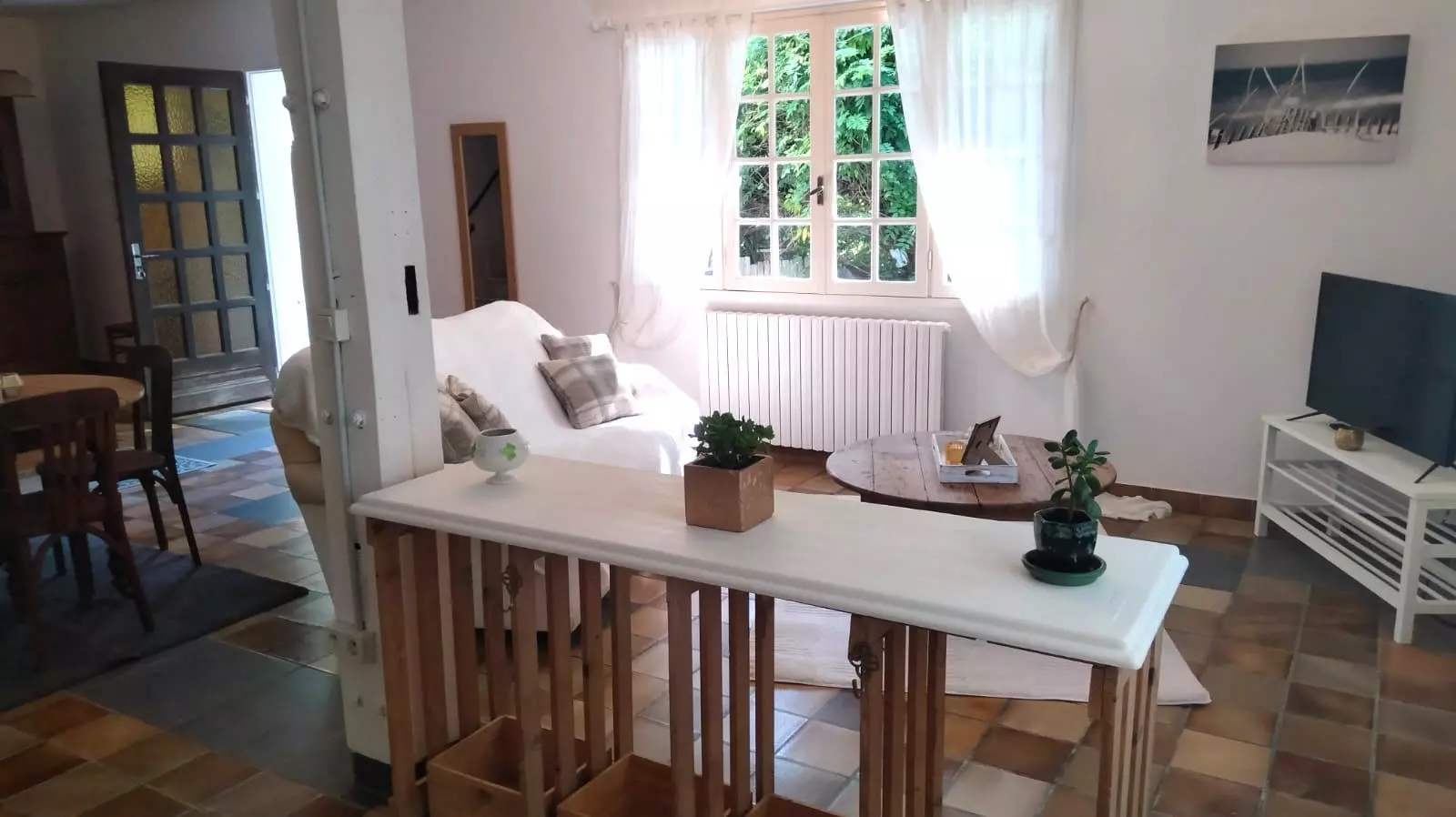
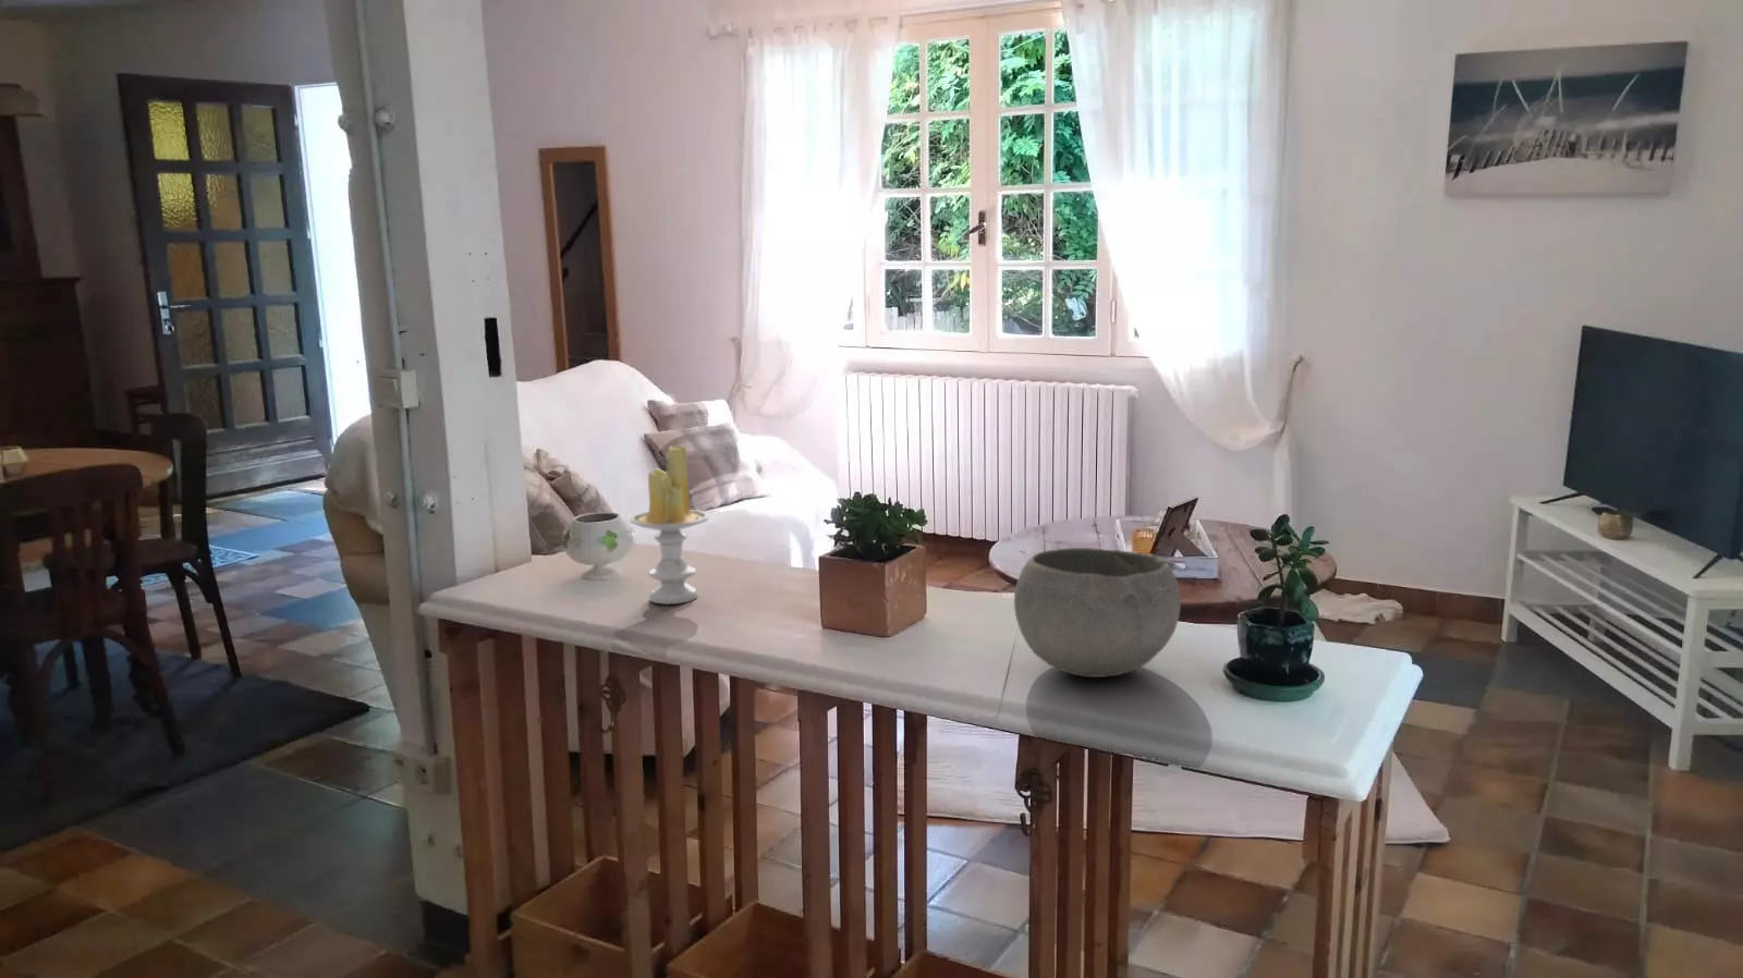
+ bowl [1013,547,1182,679]
+ candle [628,444,710,606]
